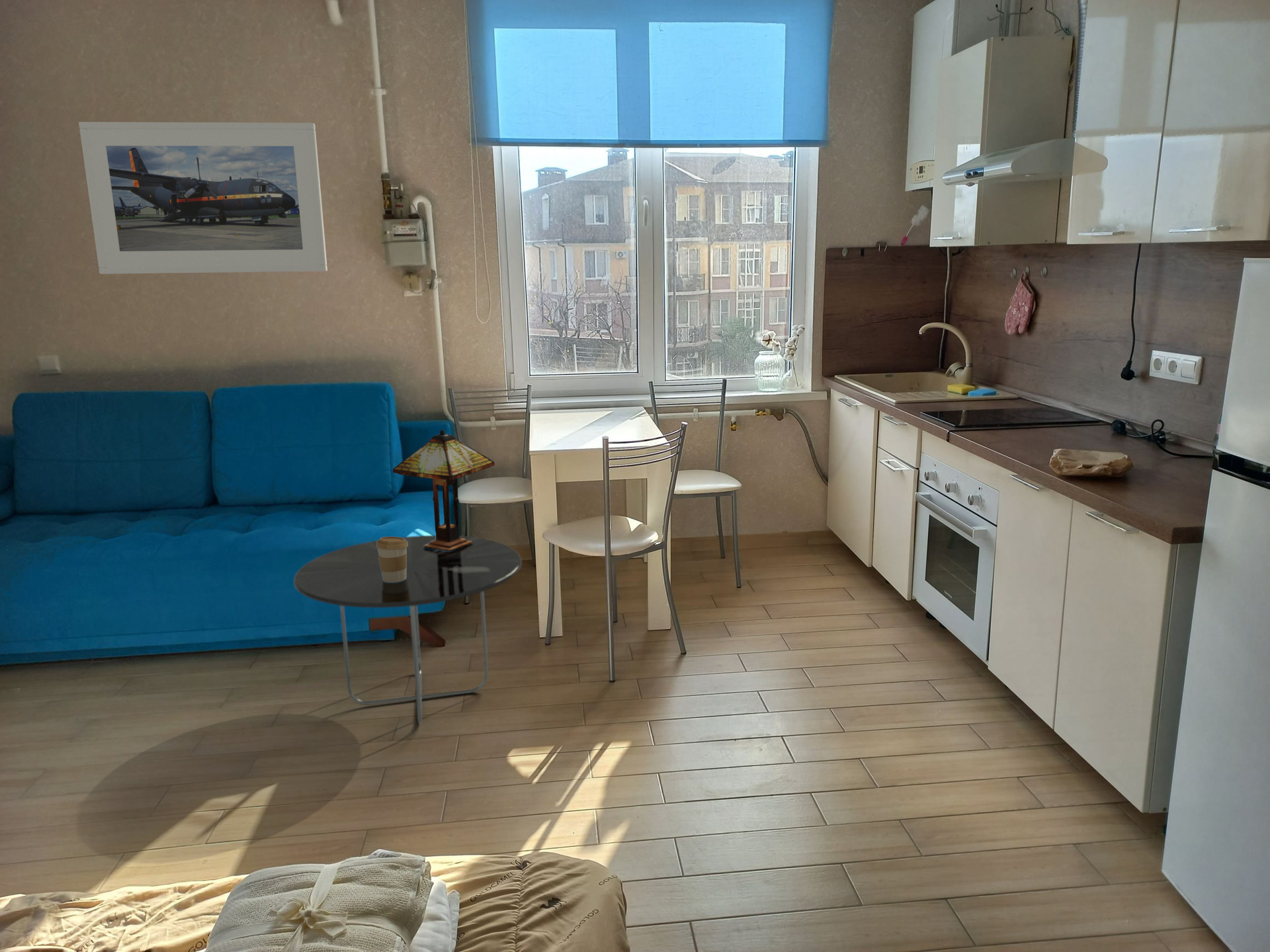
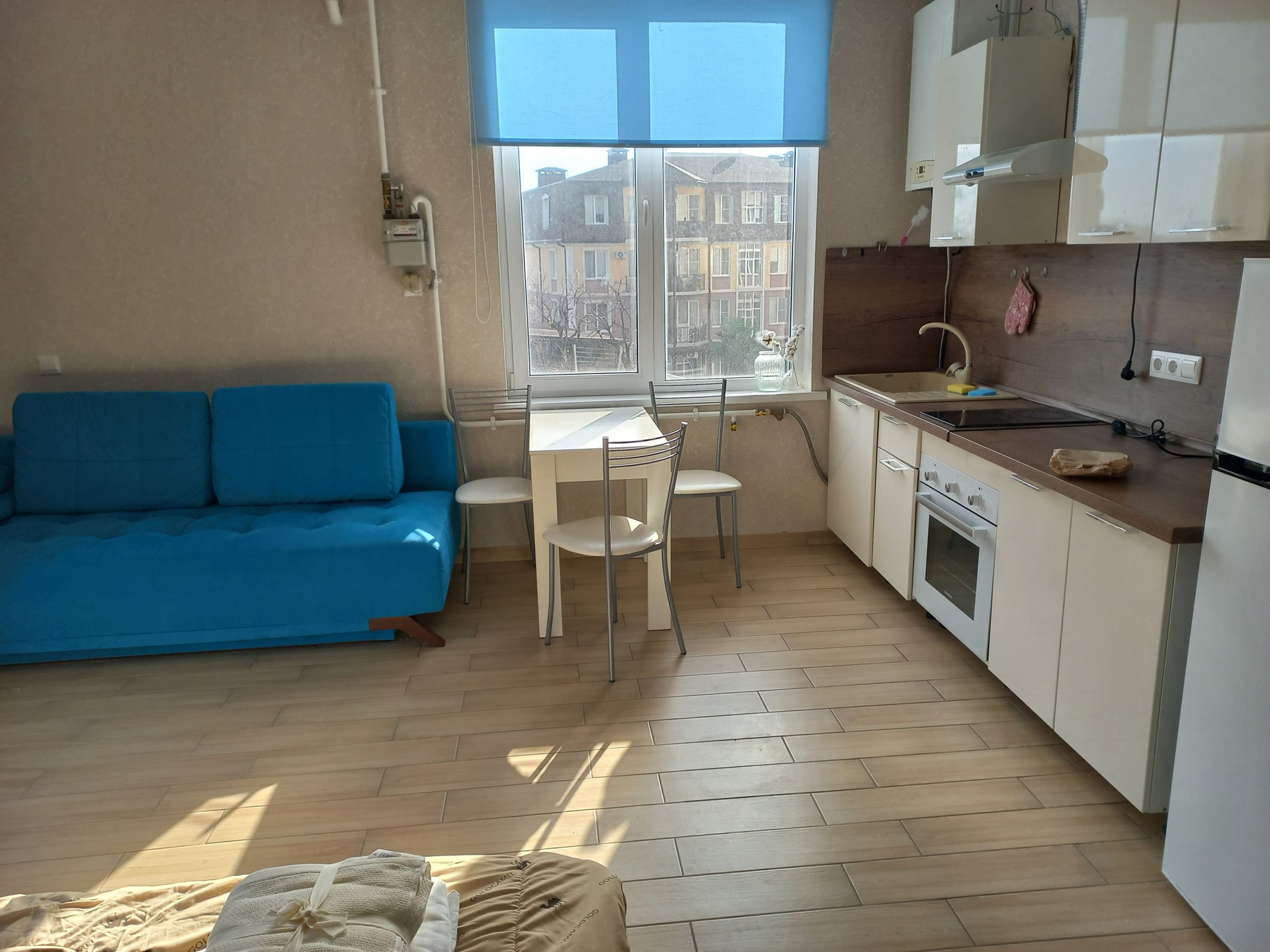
- coffee cup [376,536,408,582]
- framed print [78,121,328,274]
- table lamp [392,429,495,551]
- side table [293,535,523,725]
